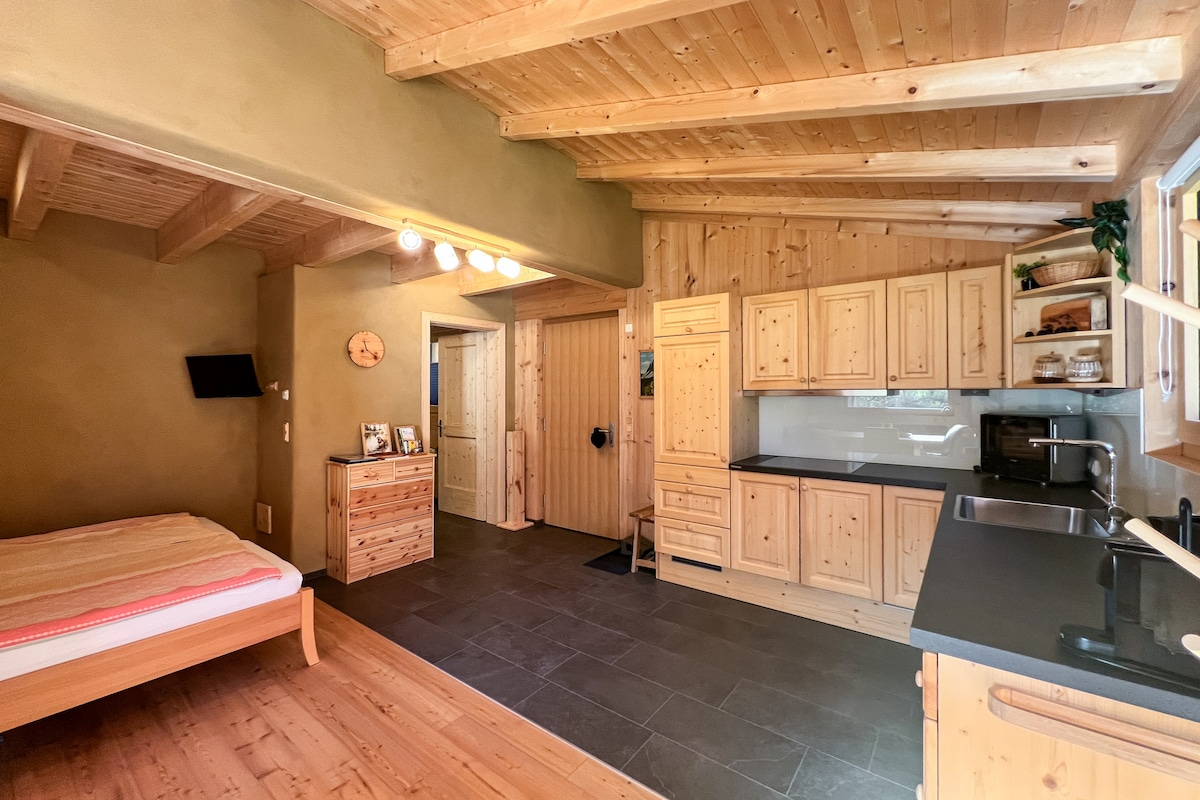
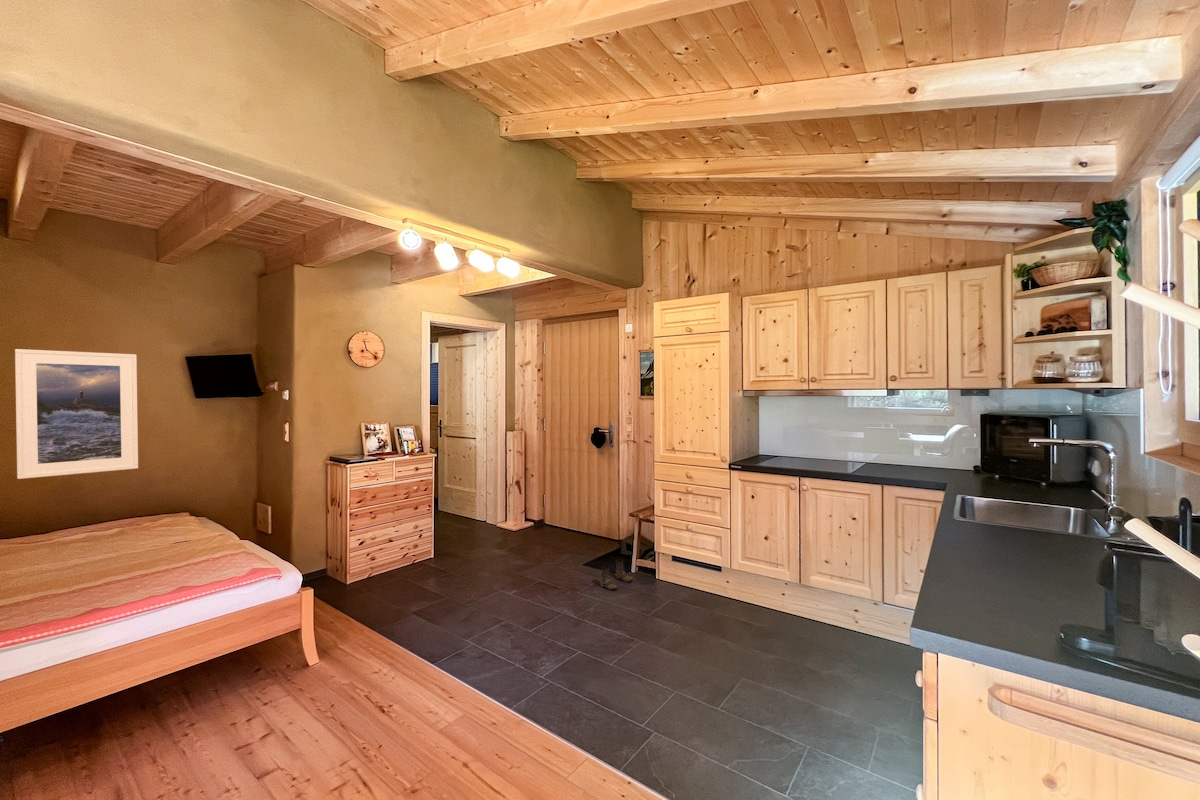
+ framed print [14,348,139,480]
+ boots [600,559,634,591]
